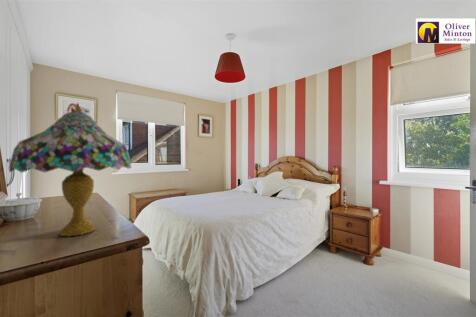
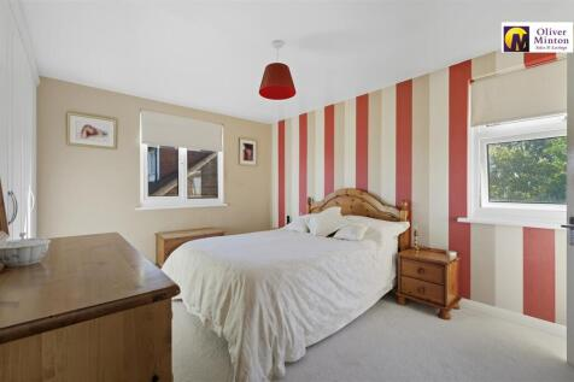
- table lamp [8,102,132,237]
